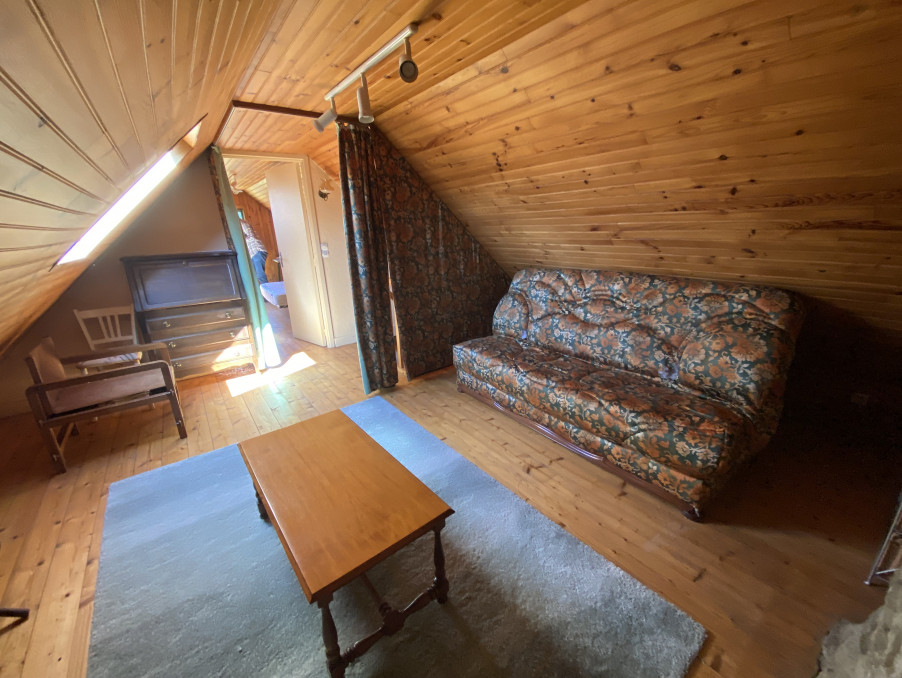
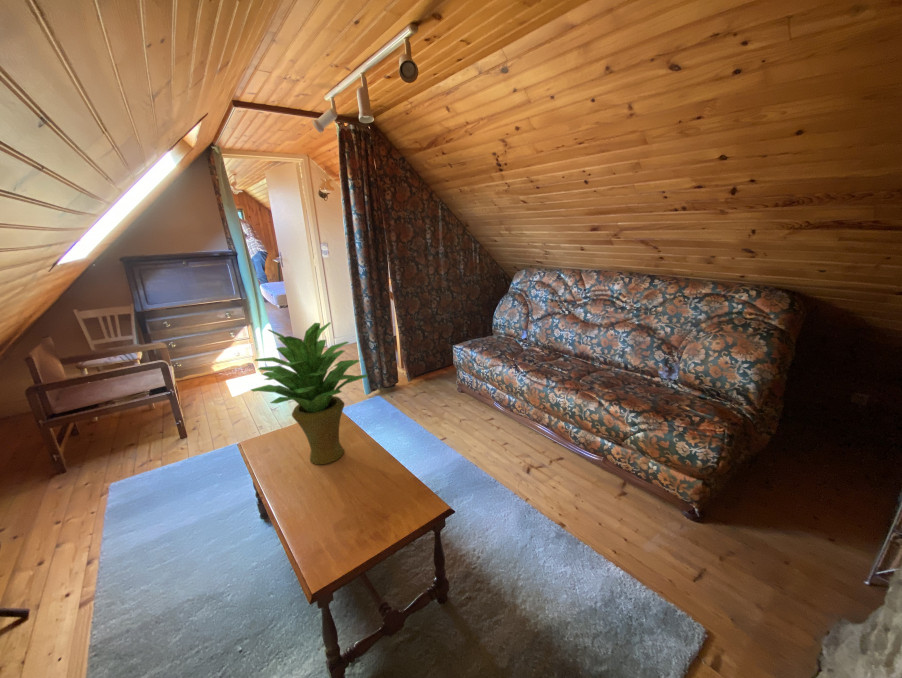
+ potted plant [250,321,369,465]
